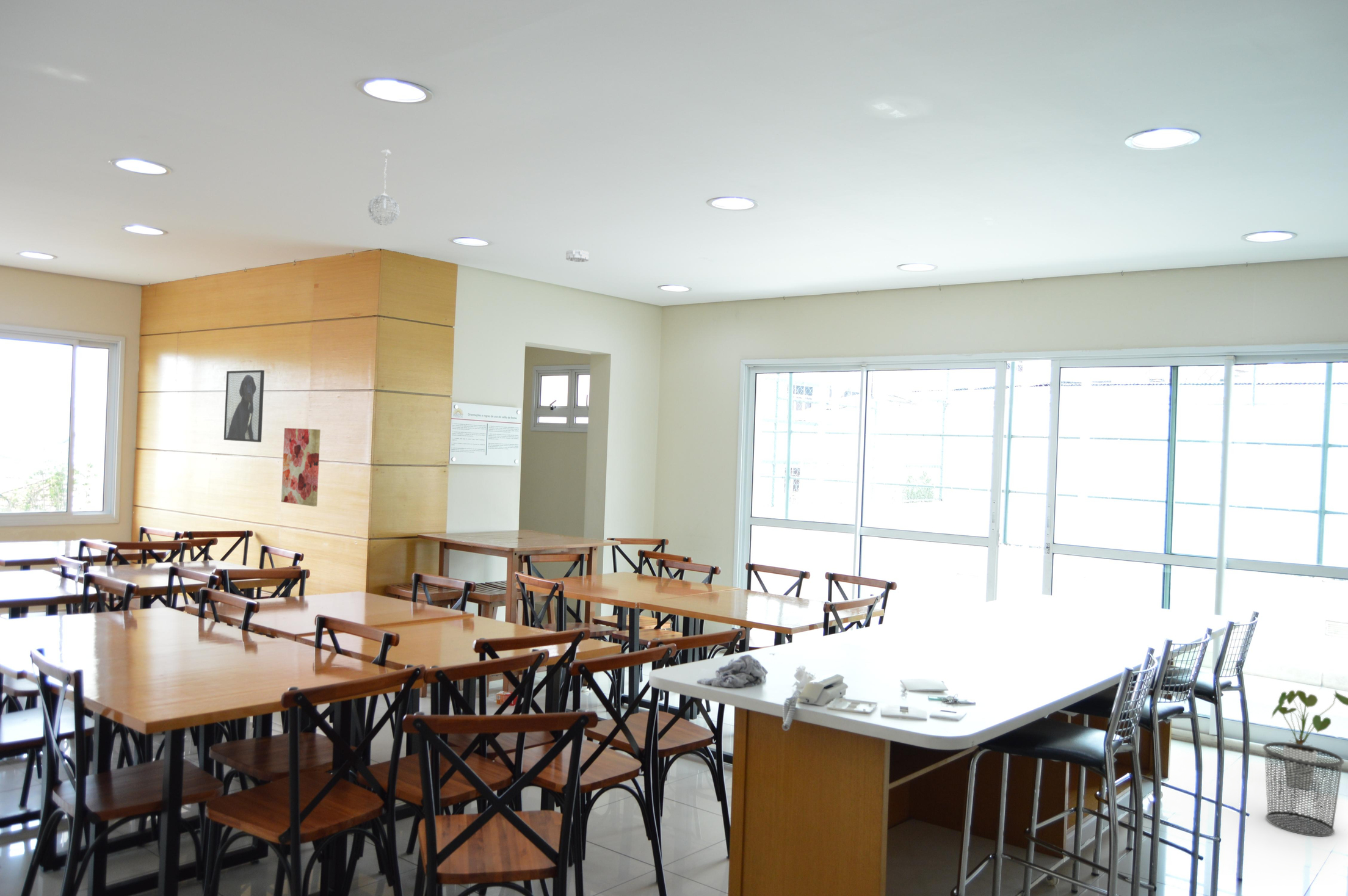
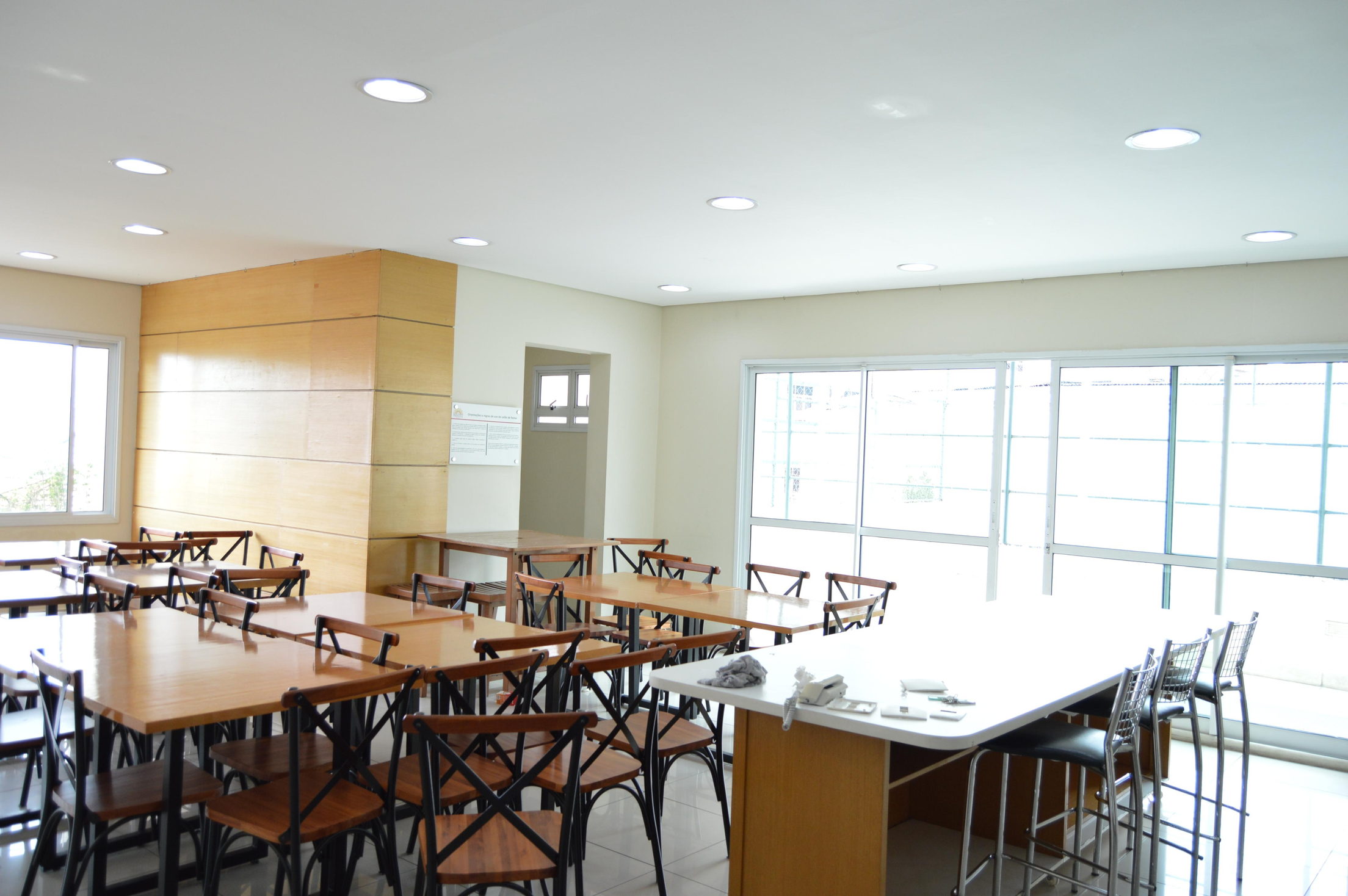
- wall art [281,427,321,507]
- pendant light [368,149,400,226]
- smoke detector [565,249,590,262]
- waste bin [1262,742,1345,837]
- house plant [1270,690,1348,790]
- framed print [223,369,265,443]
